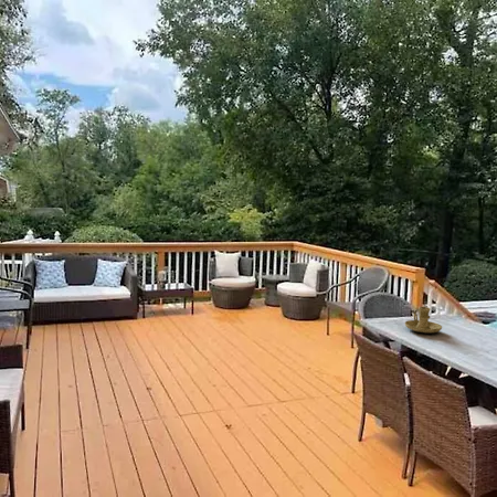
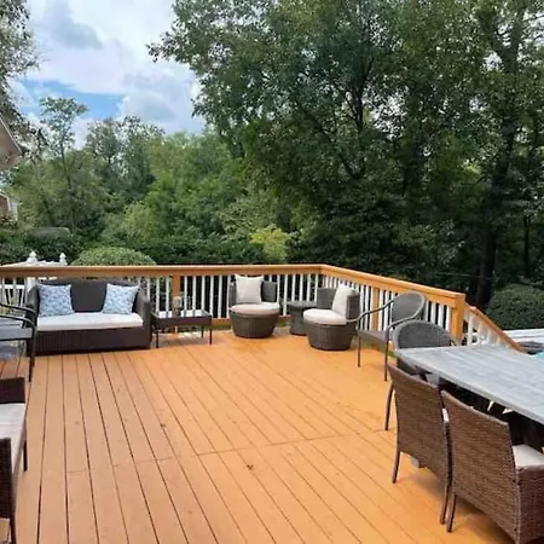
- candle holder [404,306,443,334]
